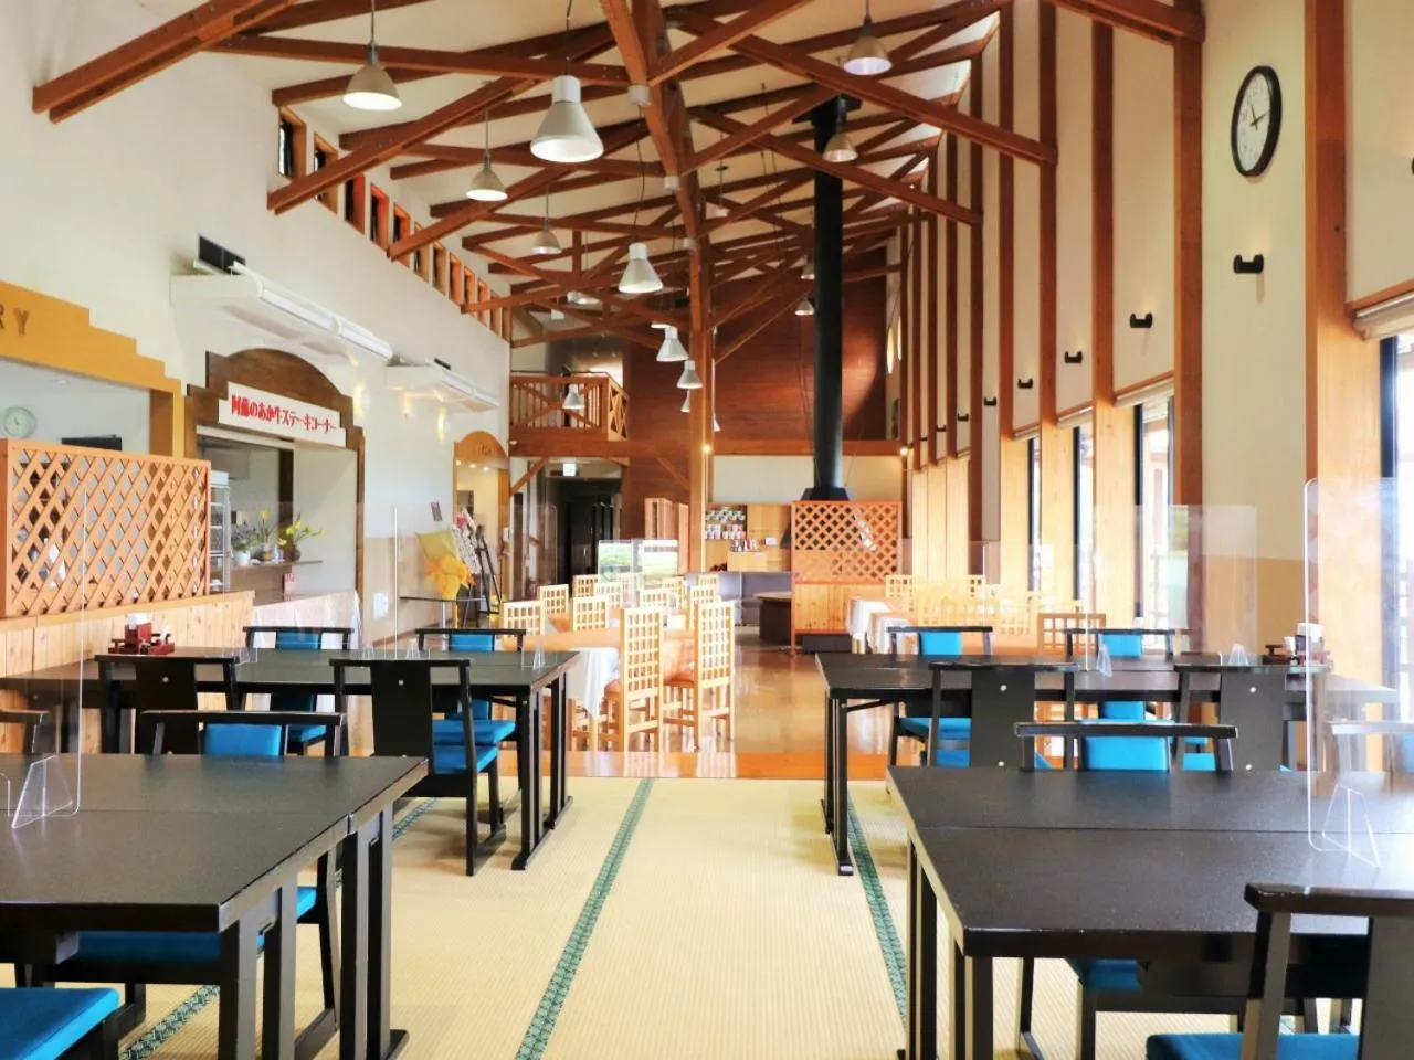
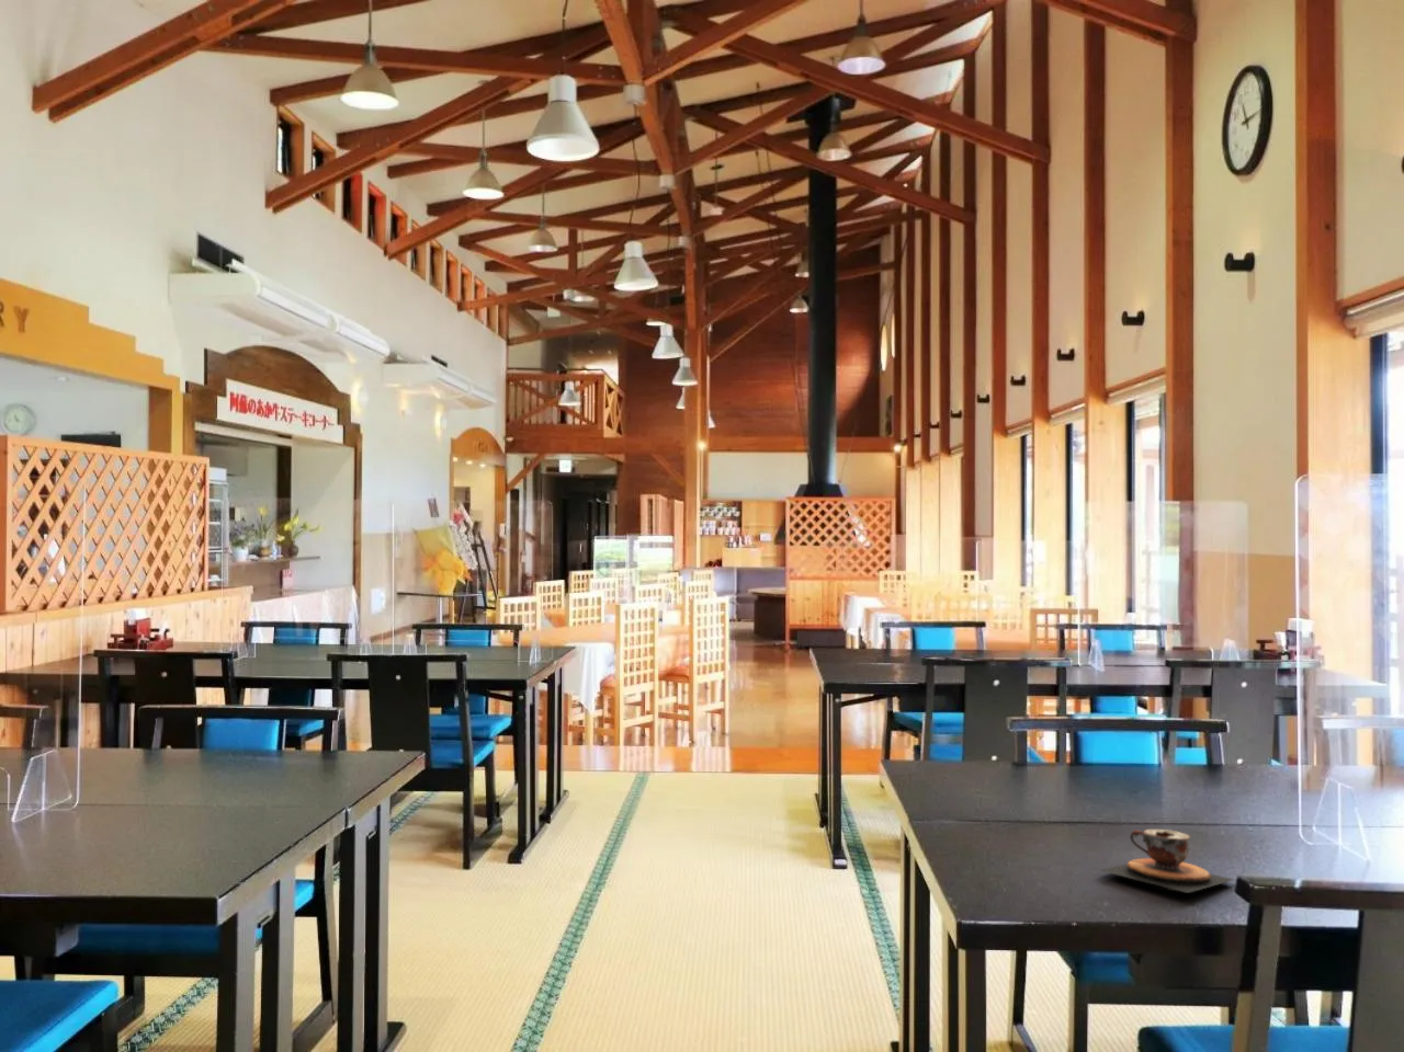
+ teacup [1099,829,1235,894]
